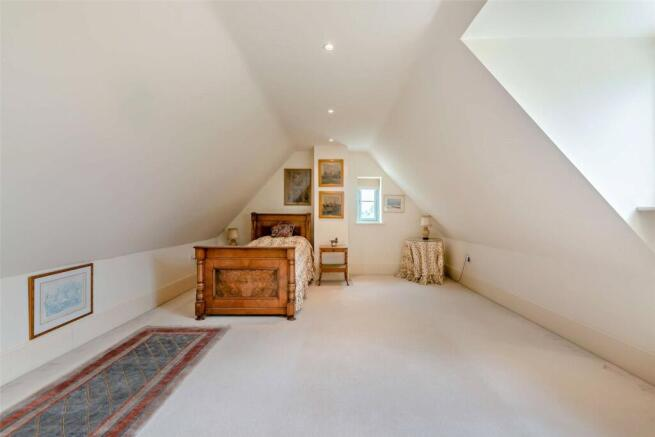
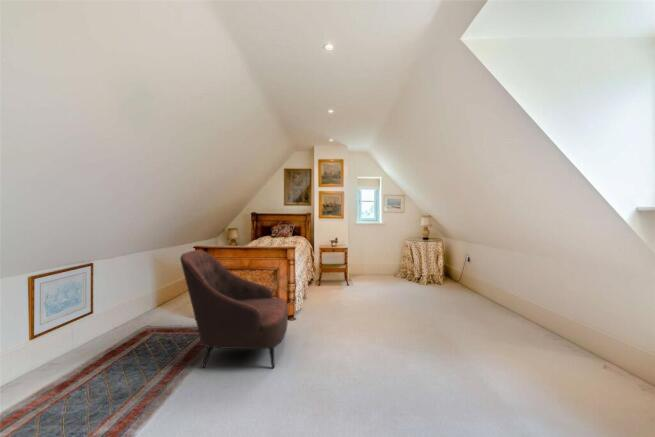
+ armchair [179,249,289,369]
